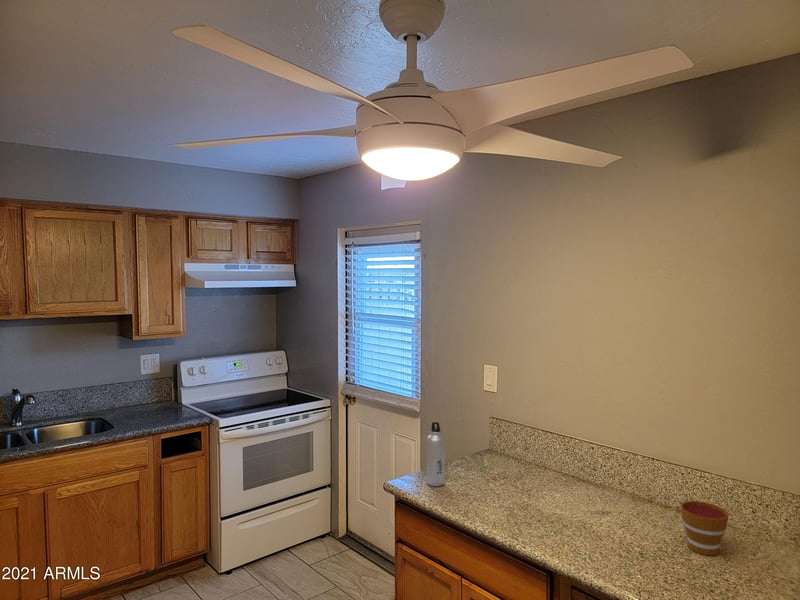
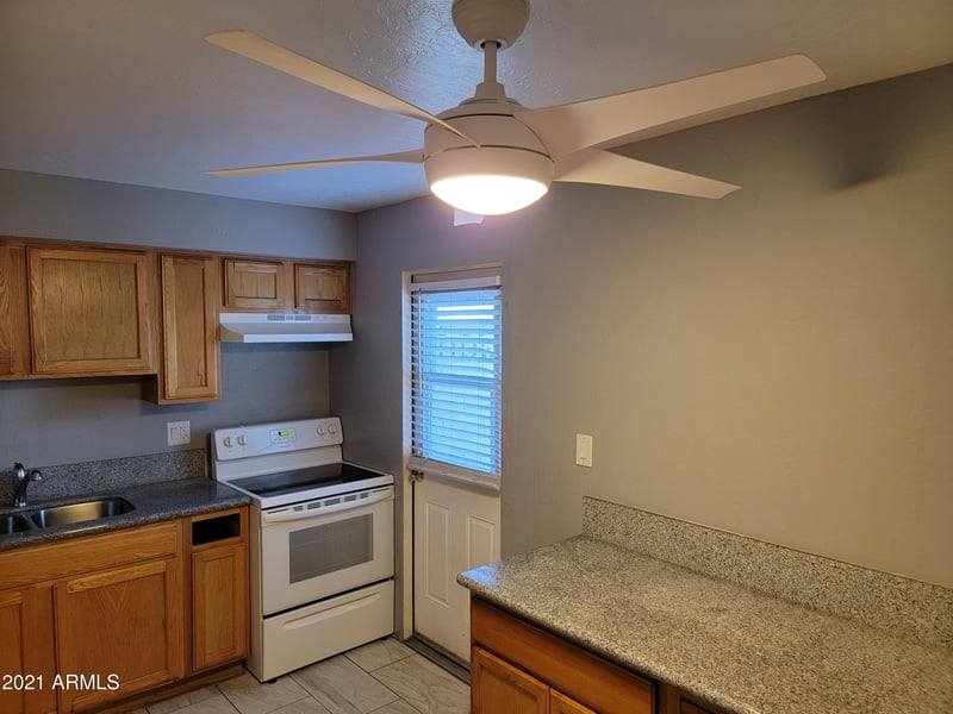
- cup [680,500,730,556]
- water bottle [426,421,445,487]
